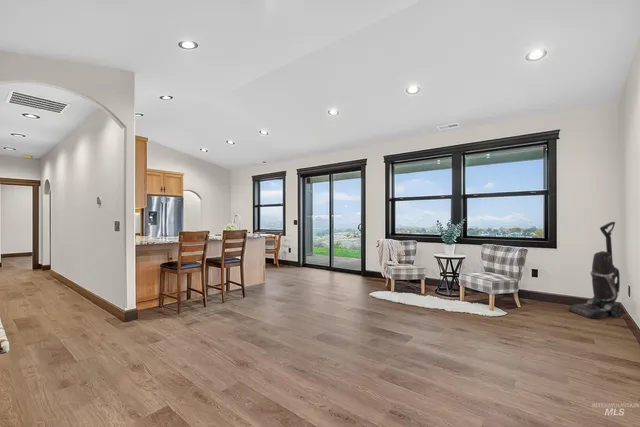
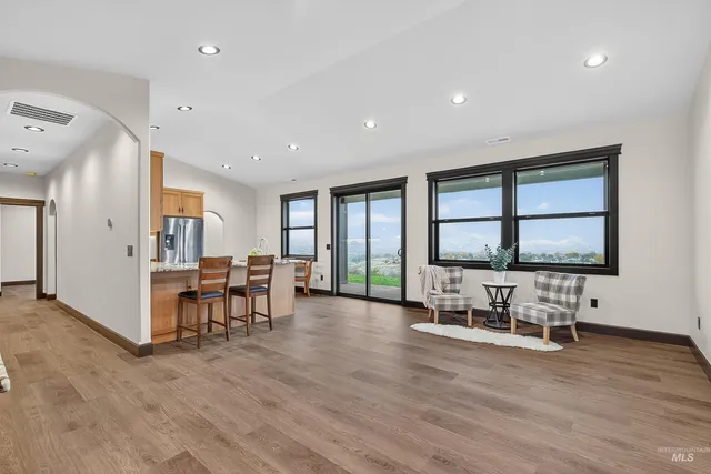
- vacuum cleaner [568,221,625,320]
